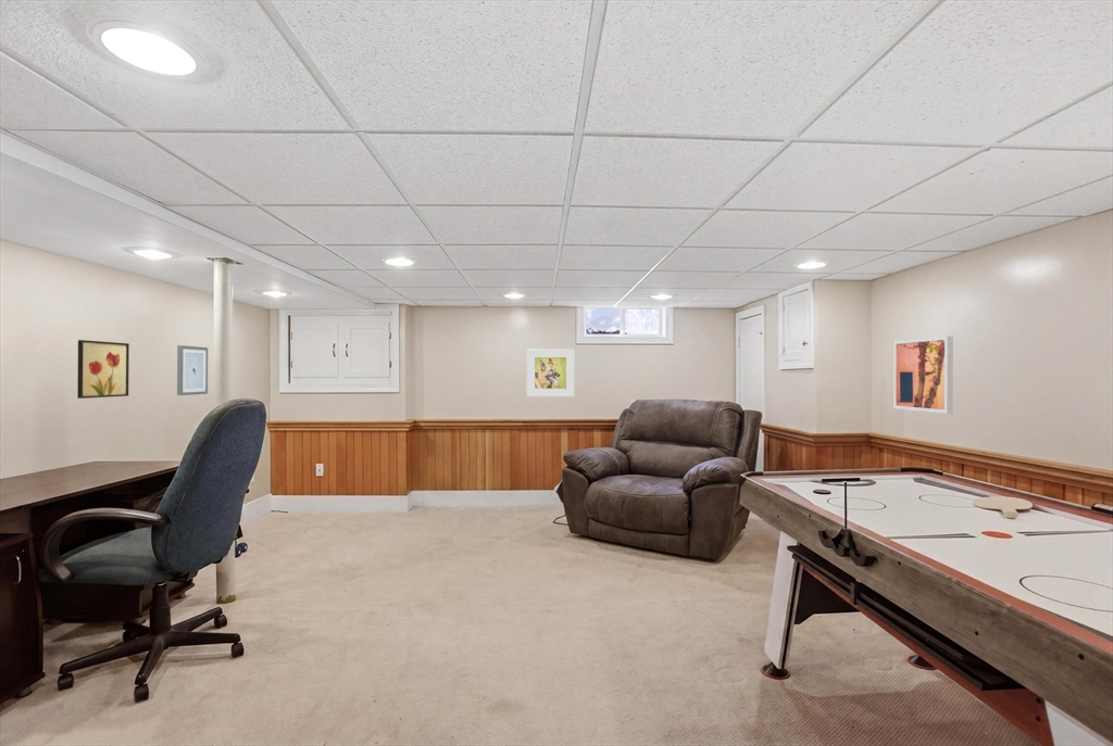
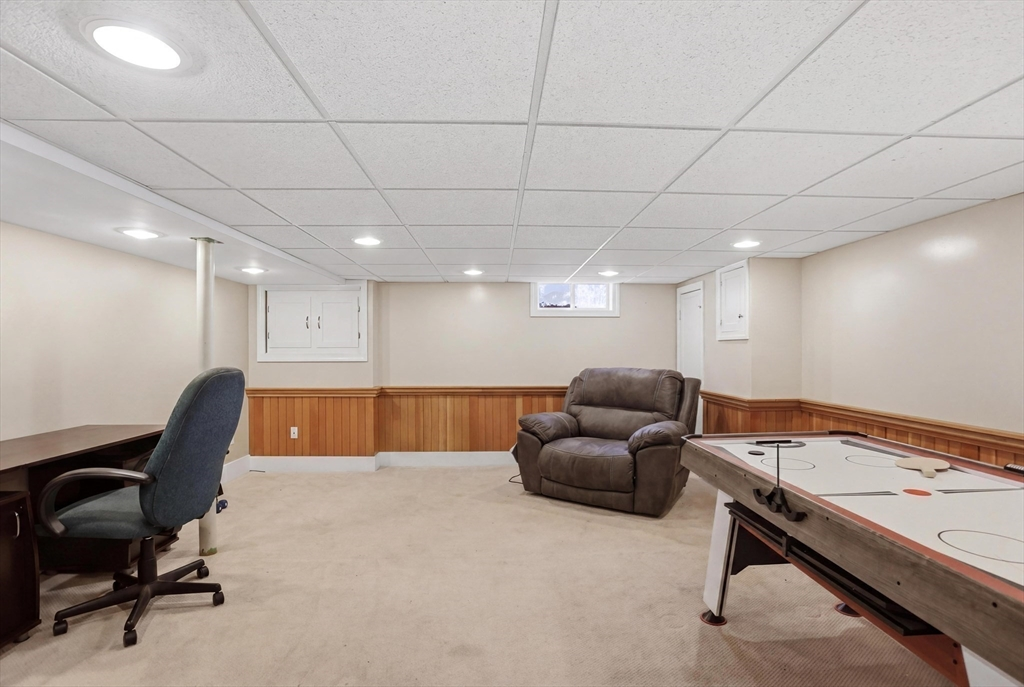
- wall art [176,344,209,396]
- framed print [526,349,575,397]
- wall art [892,336,954,415]
- wall art [76,339,130,400]
